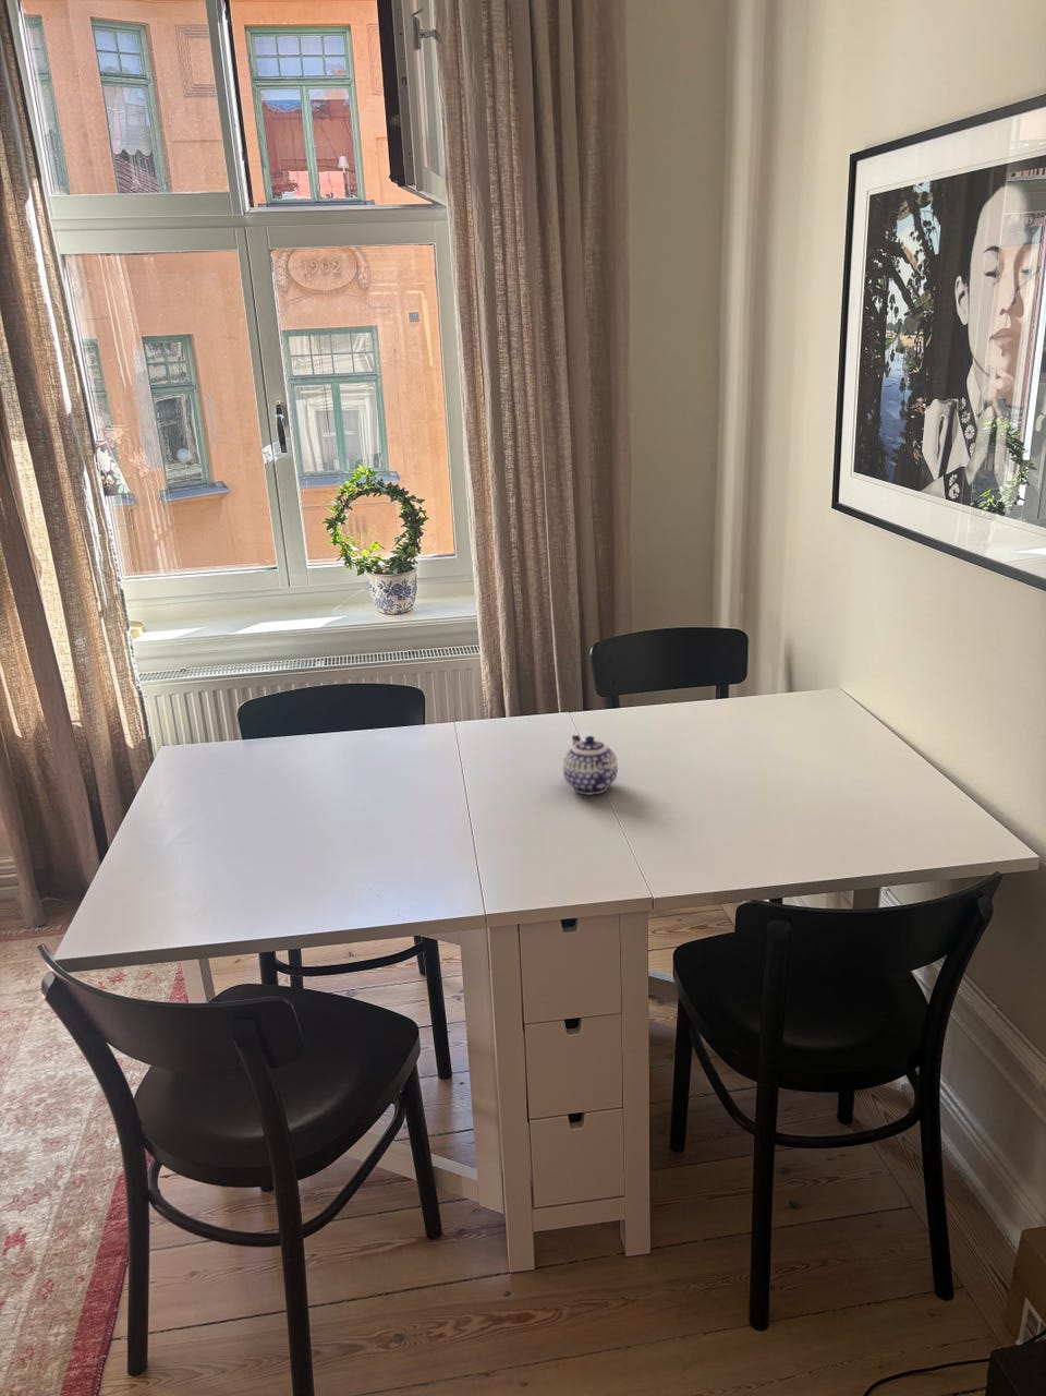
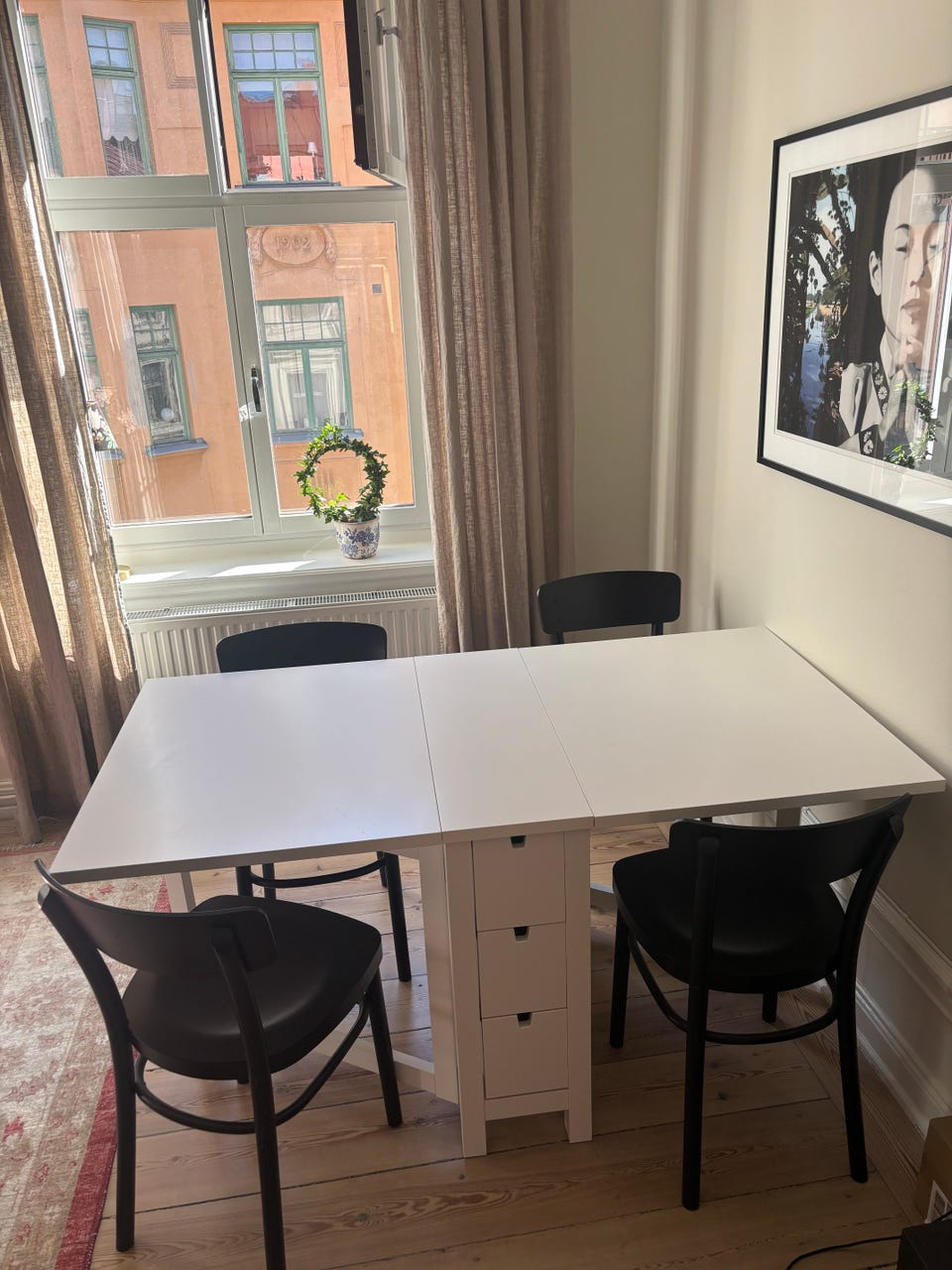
- teapot [563,734,619,796]
